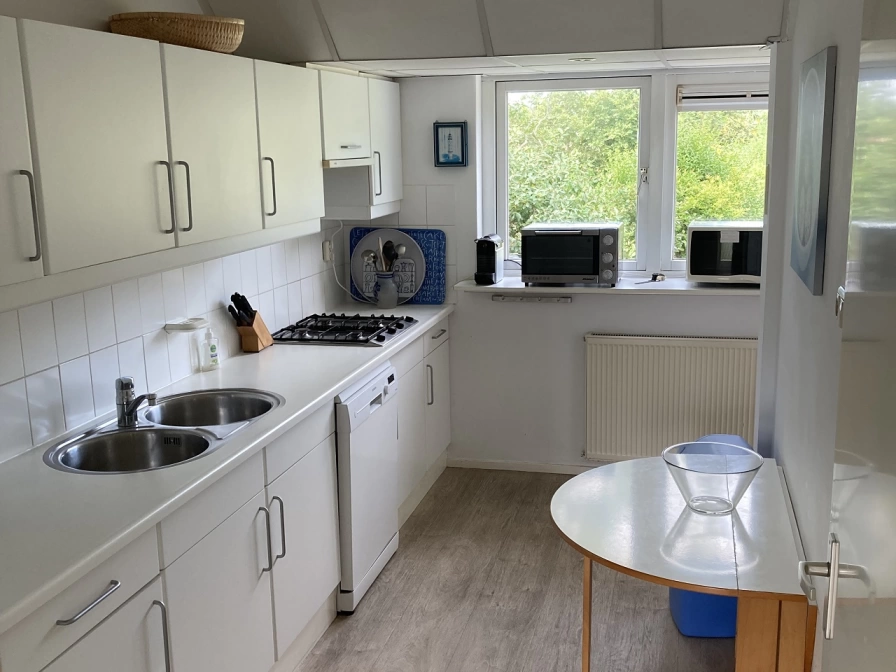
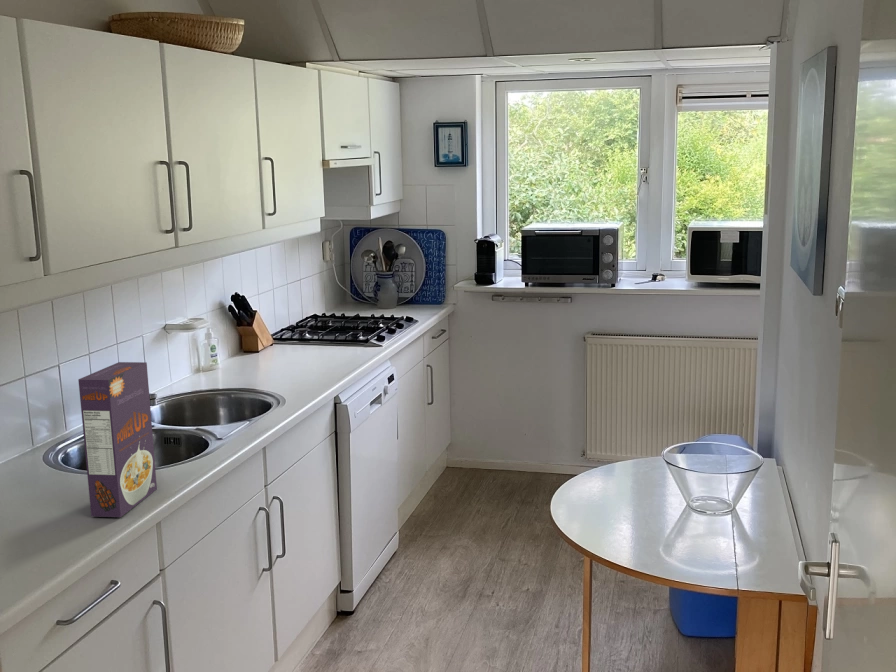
+ cereal box [77,361,158,518]
